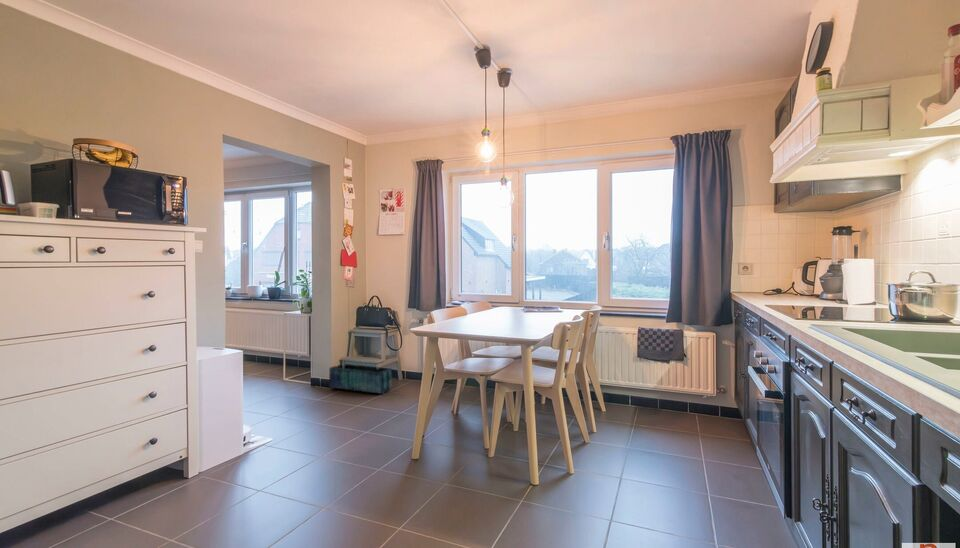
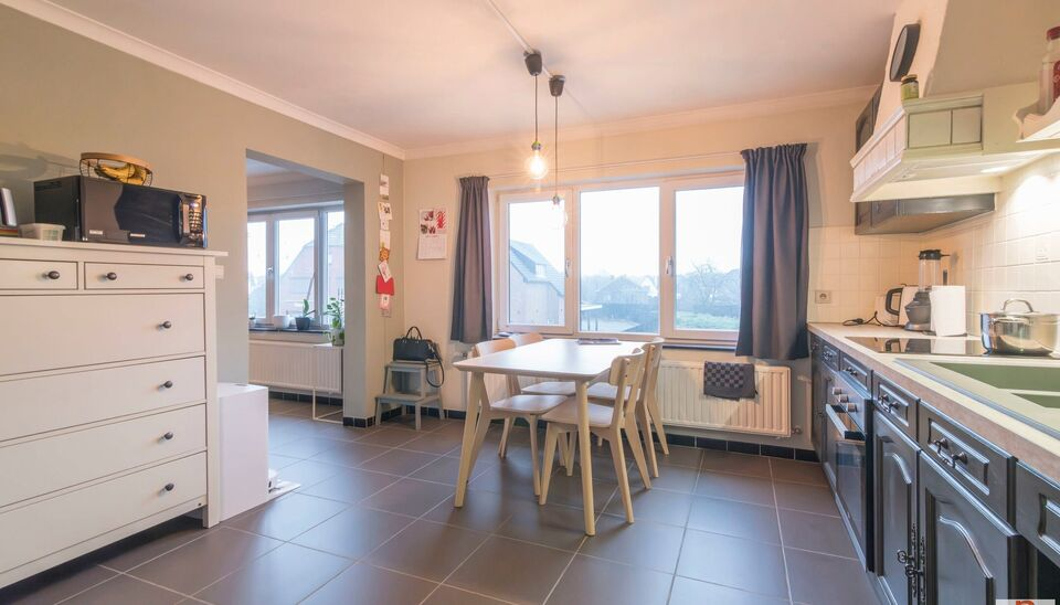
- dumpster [328,363,393,395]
